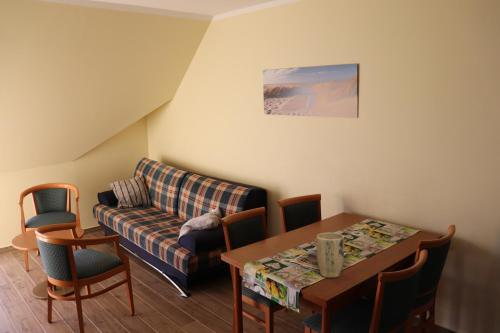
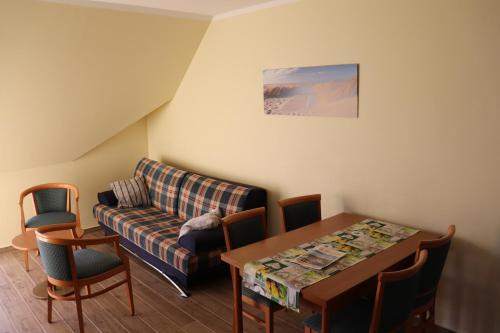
- plant pot [316,232,345,279]
